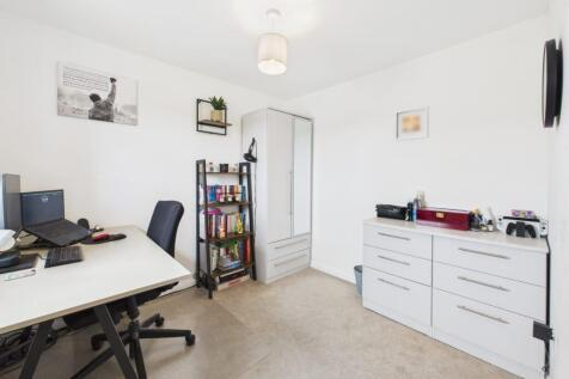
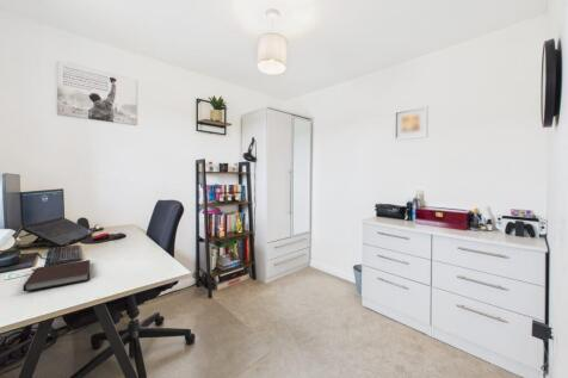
+ notebook [21,259,91,292]
